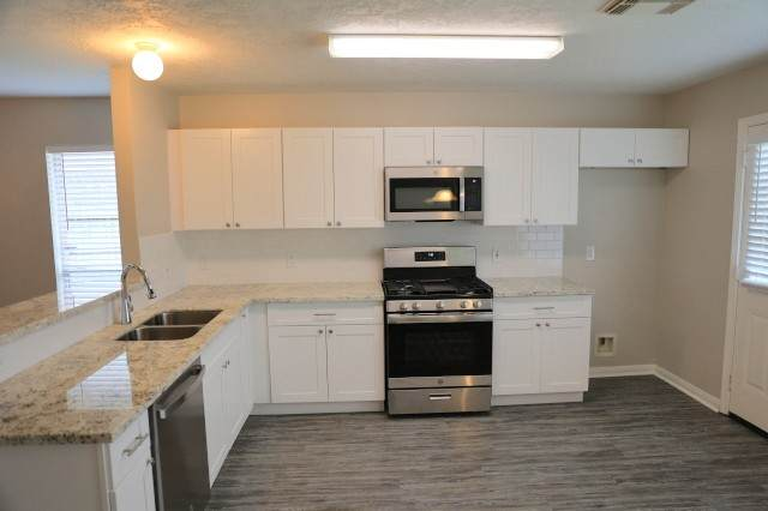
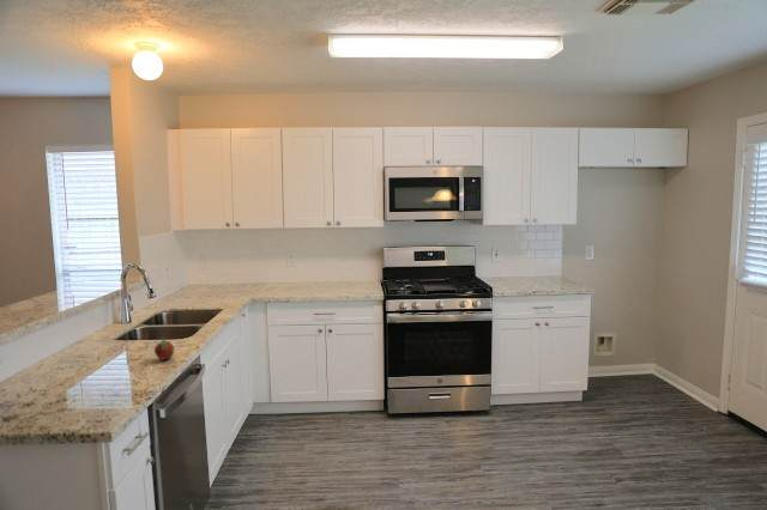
+ fruit [153,336,175,362]
